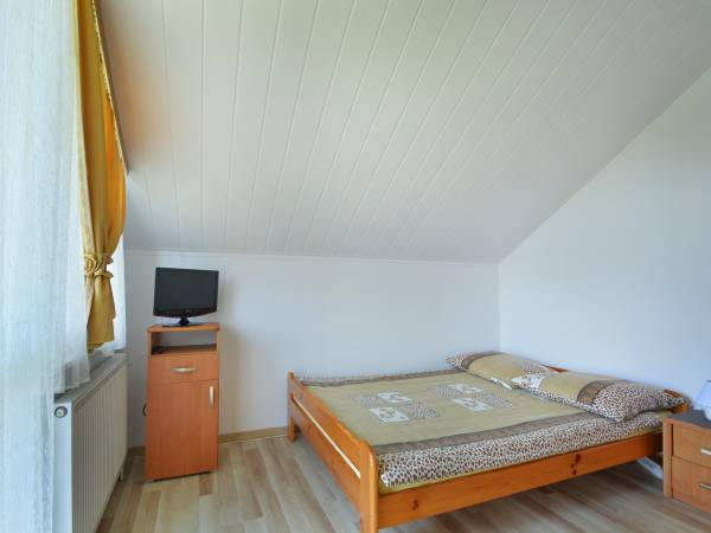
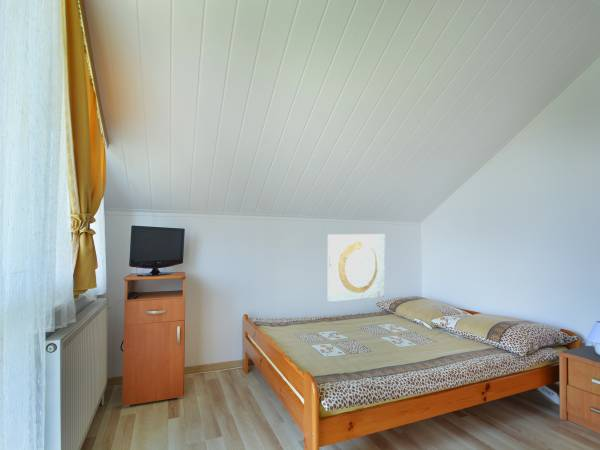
+ wall art [327,233,386,303]
